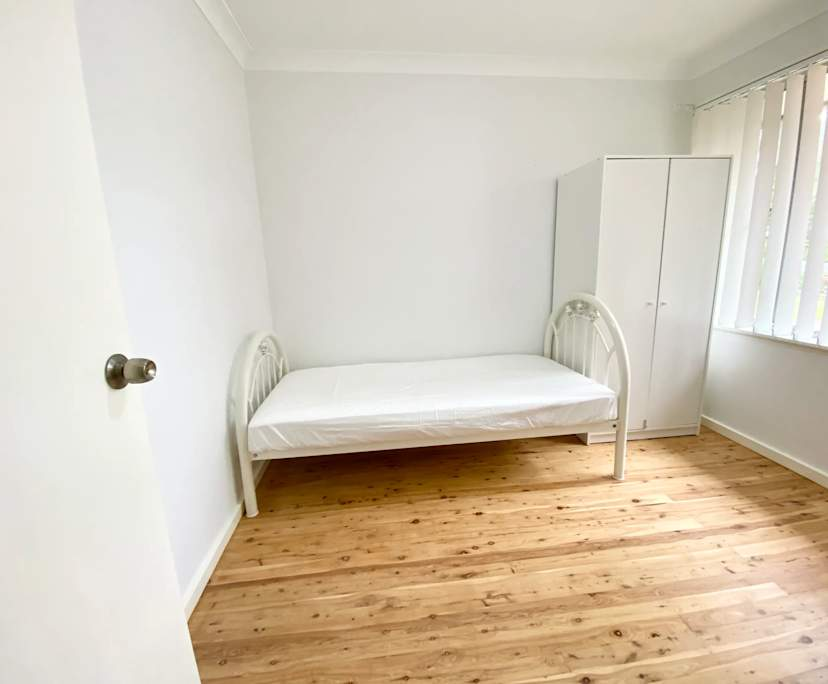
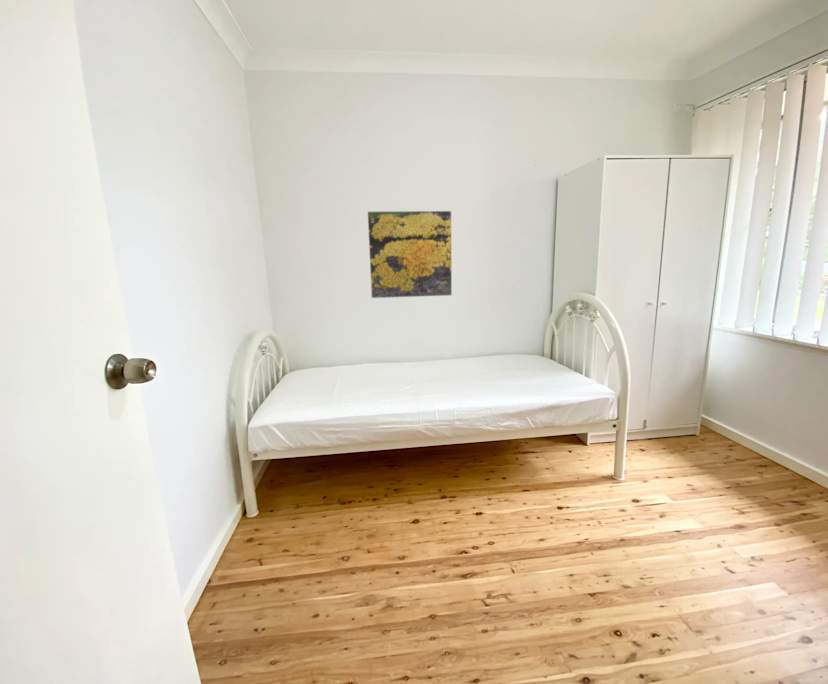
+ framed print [366,209,453,299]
